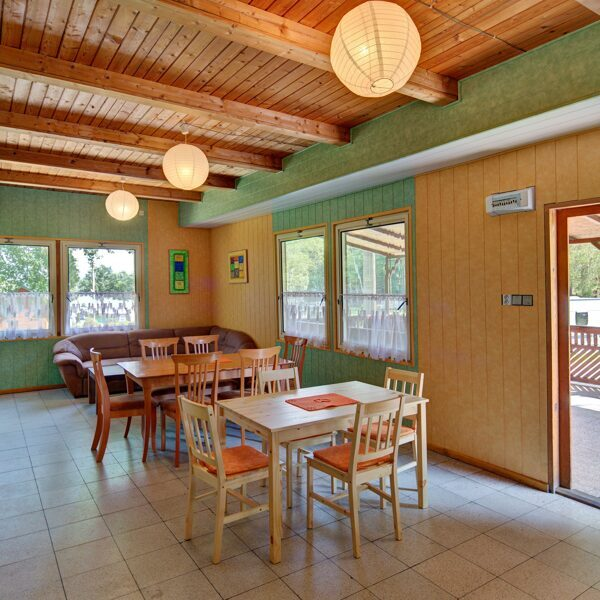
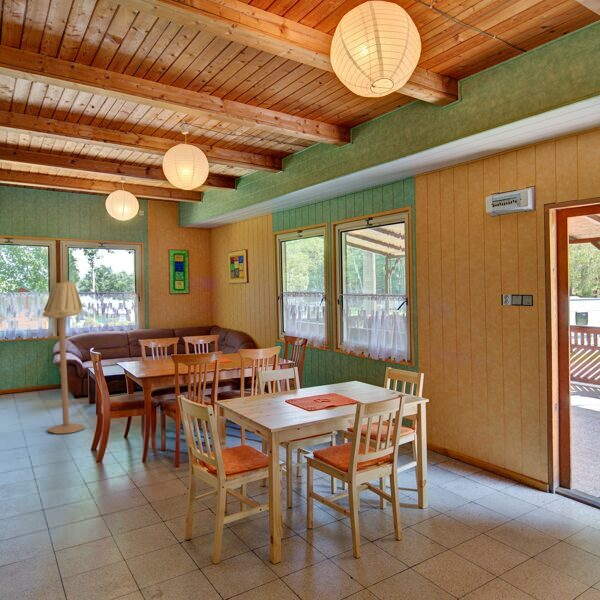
+ floor lamp [42,280,86,435]
